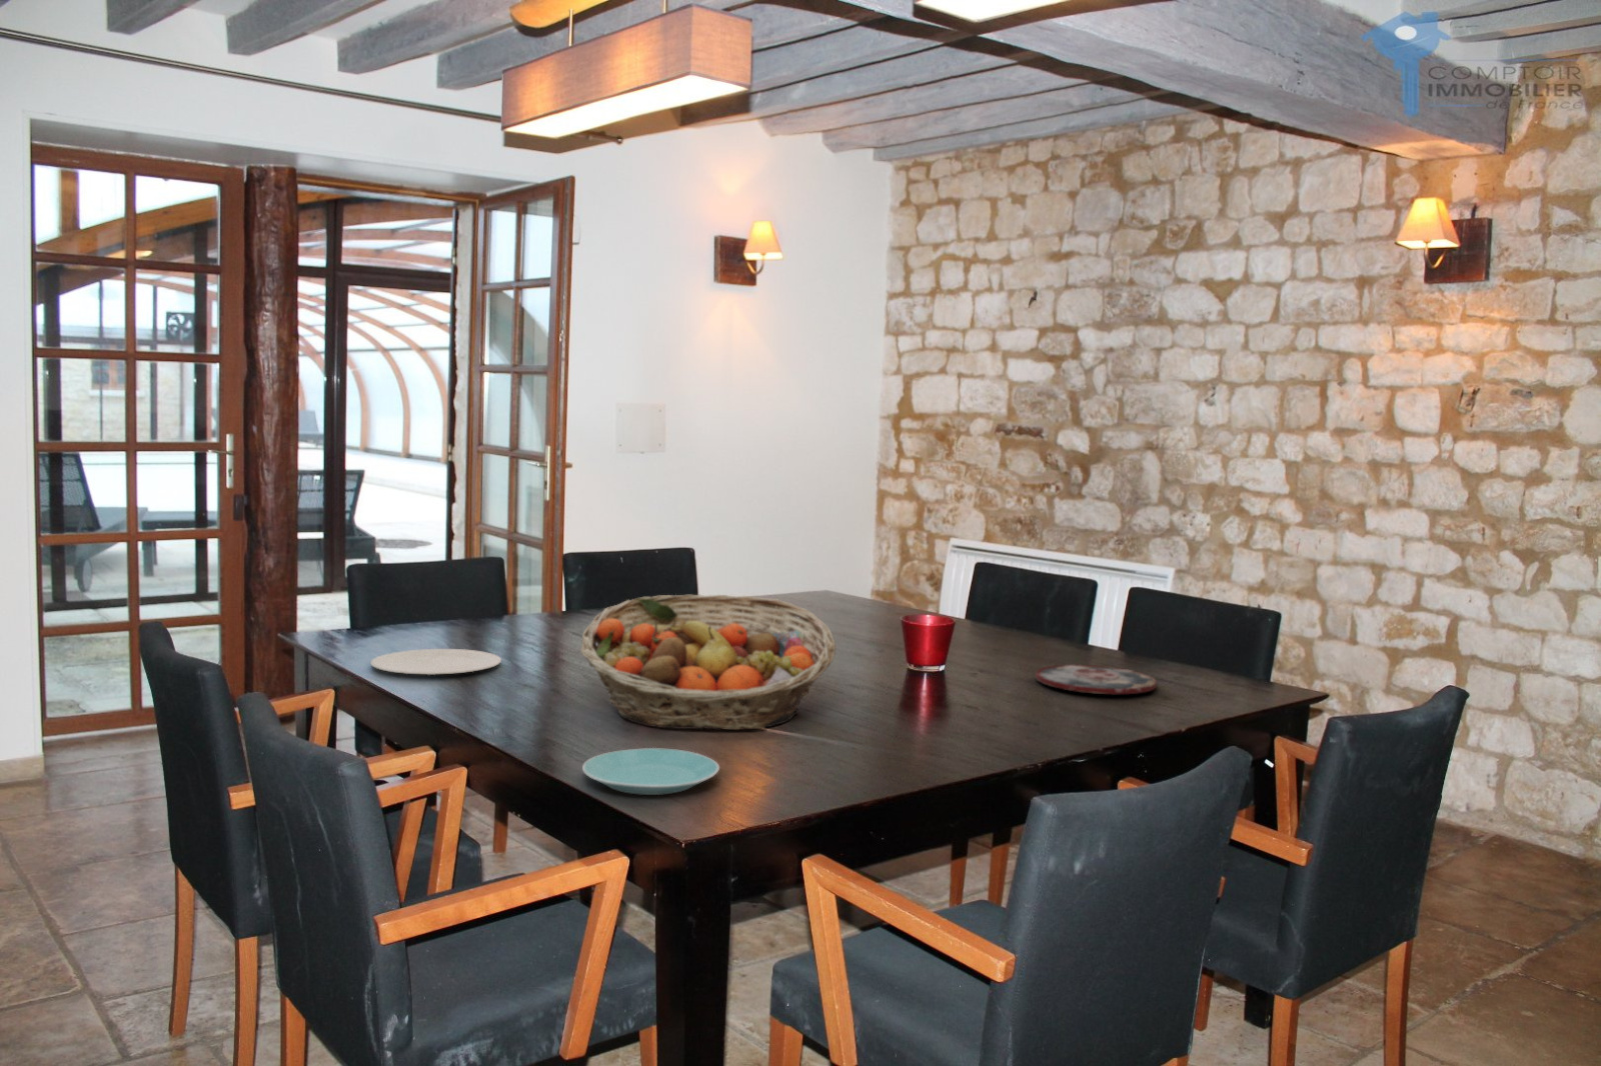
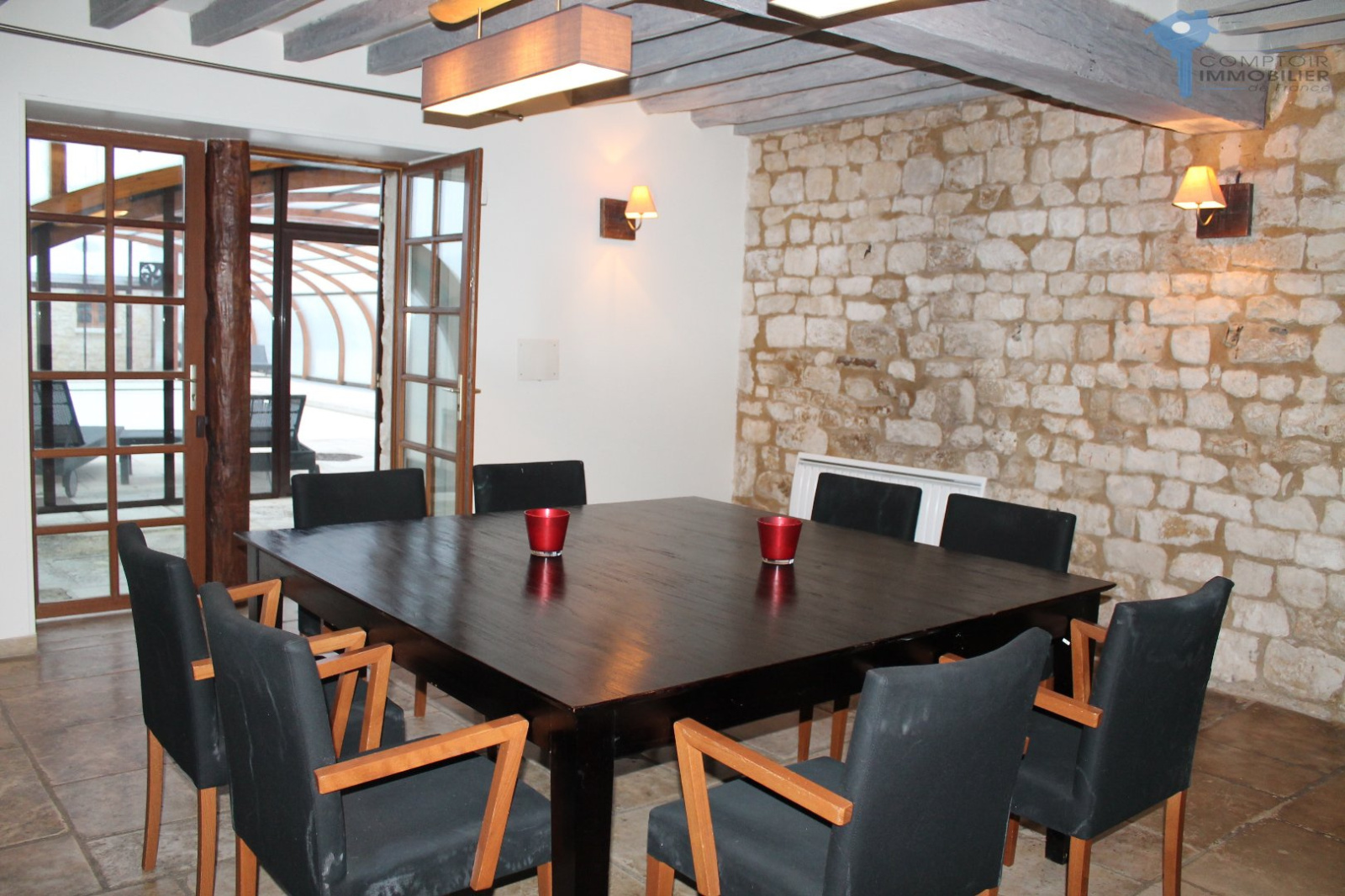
- fruit basket [580,594,837,730]
- plate [1033,664,1158,695]
- plate [581,747,720,796]
- plate [369,648,502,676]
